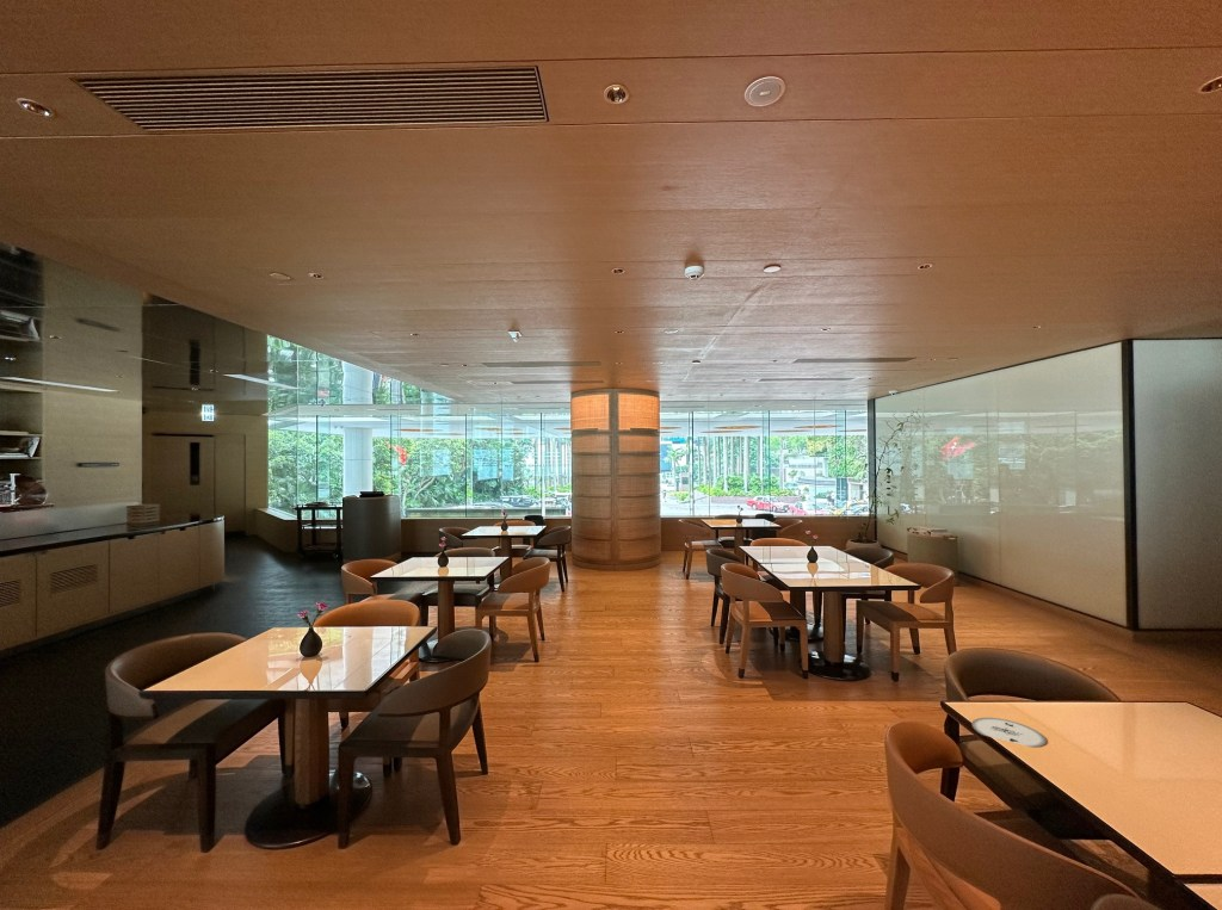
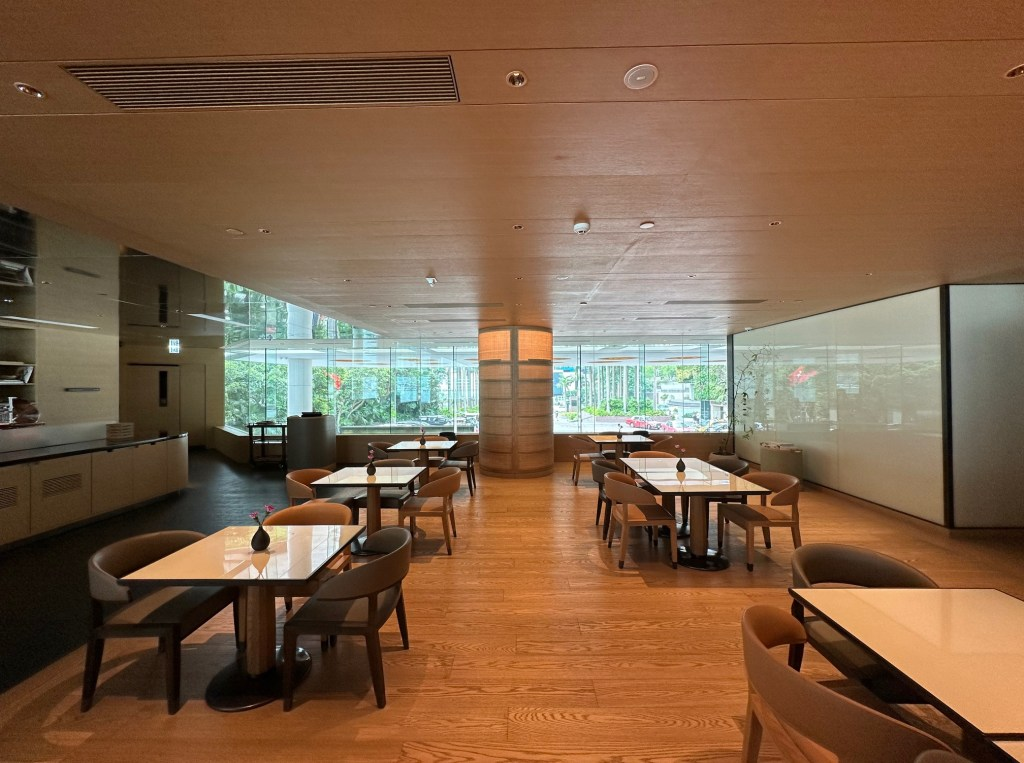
- plate [970,717,1048,749]
